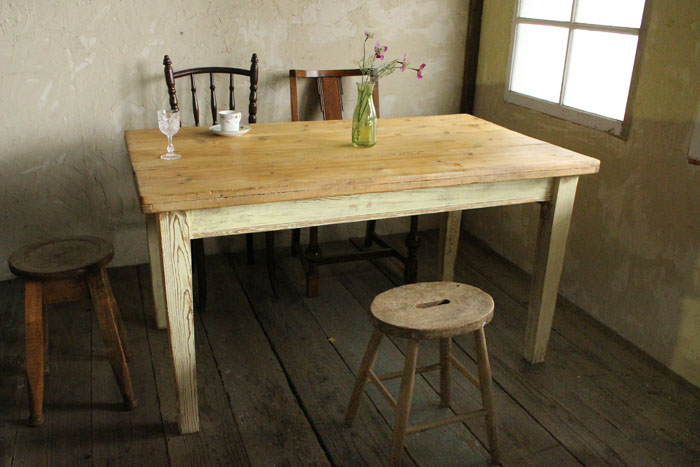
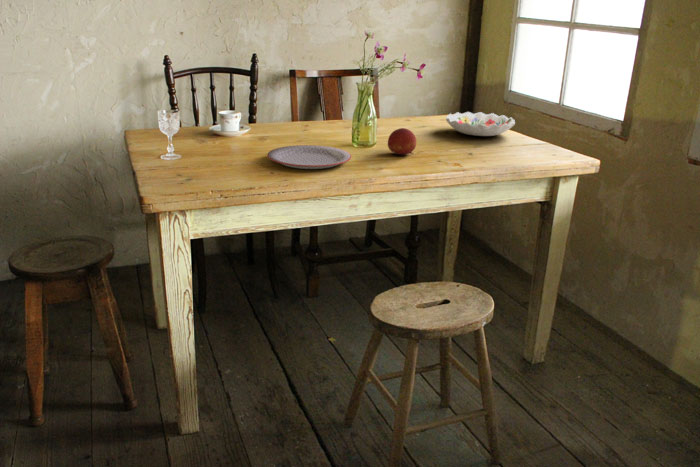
+ decorative bowl [445,111,516,137]
+ plate [266,144,352,170]
+ fruit [387,127,417,157]
